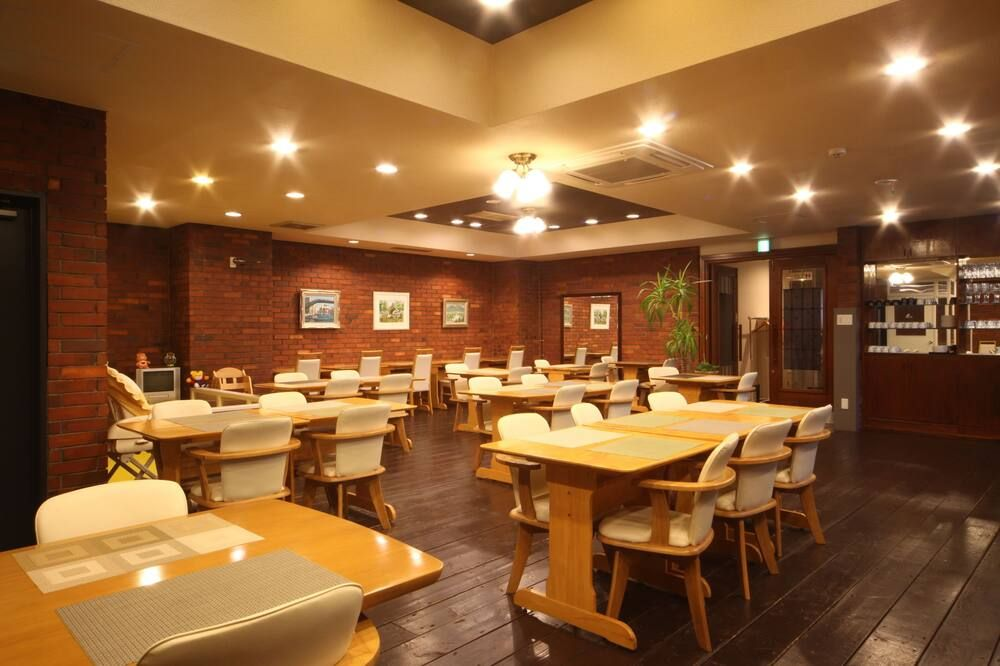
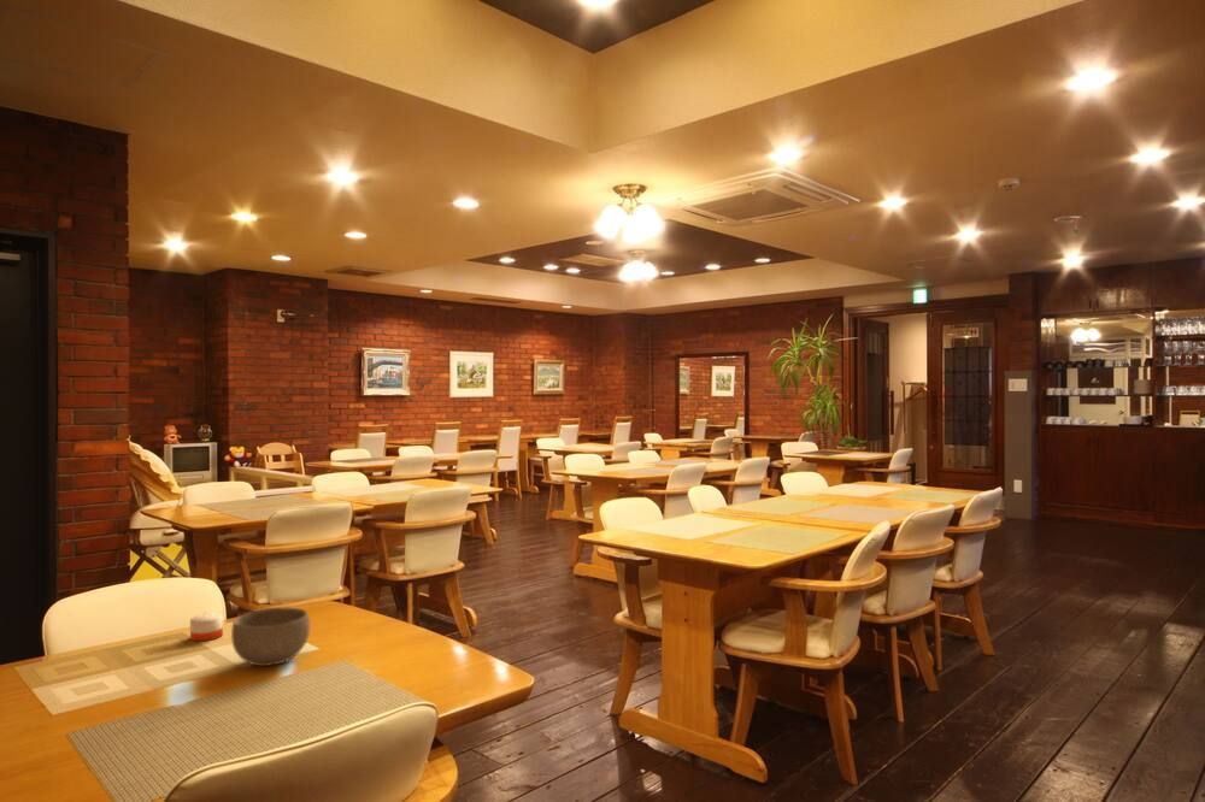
+ candle [189,613,224,642]
+ bowl [230,606,311,667]
